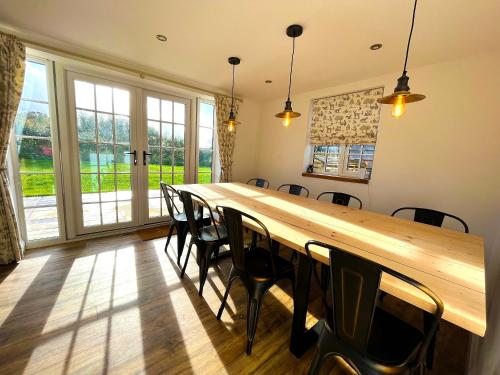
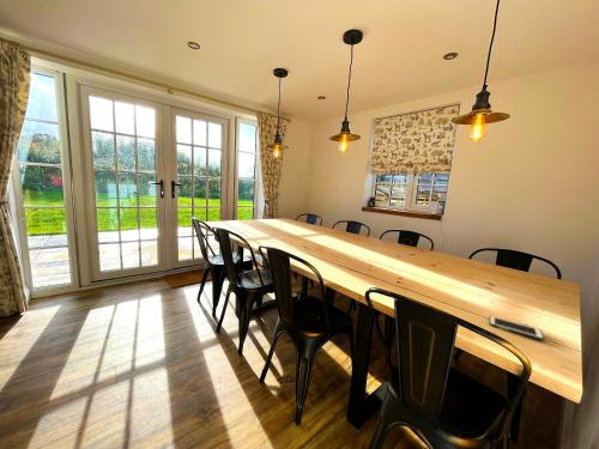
+ cell phone [488,315,545,341]
